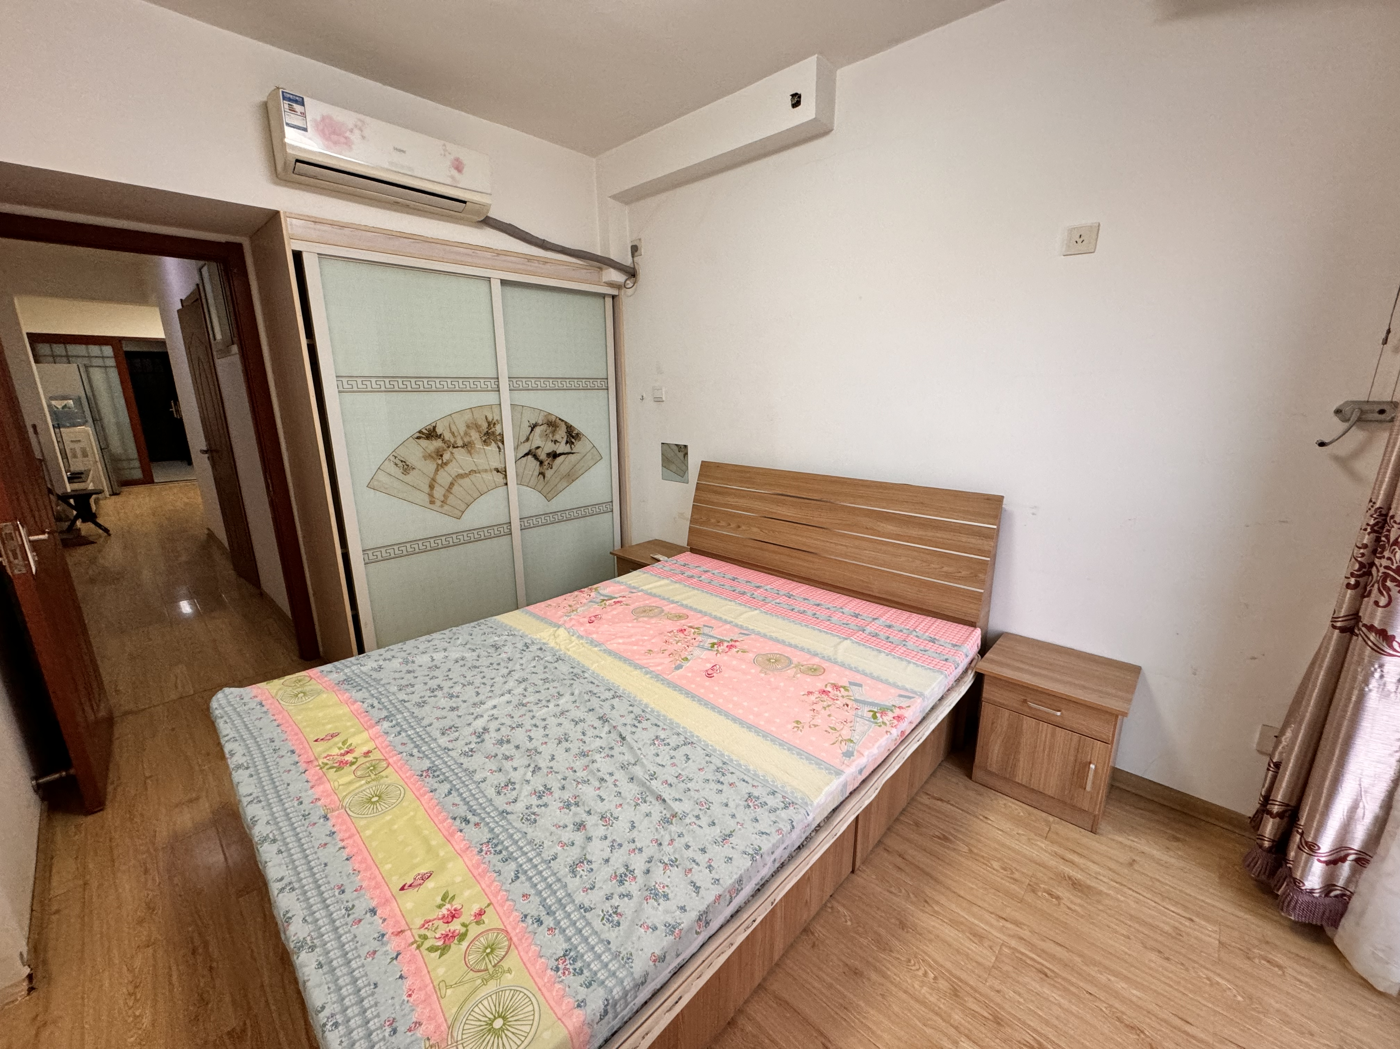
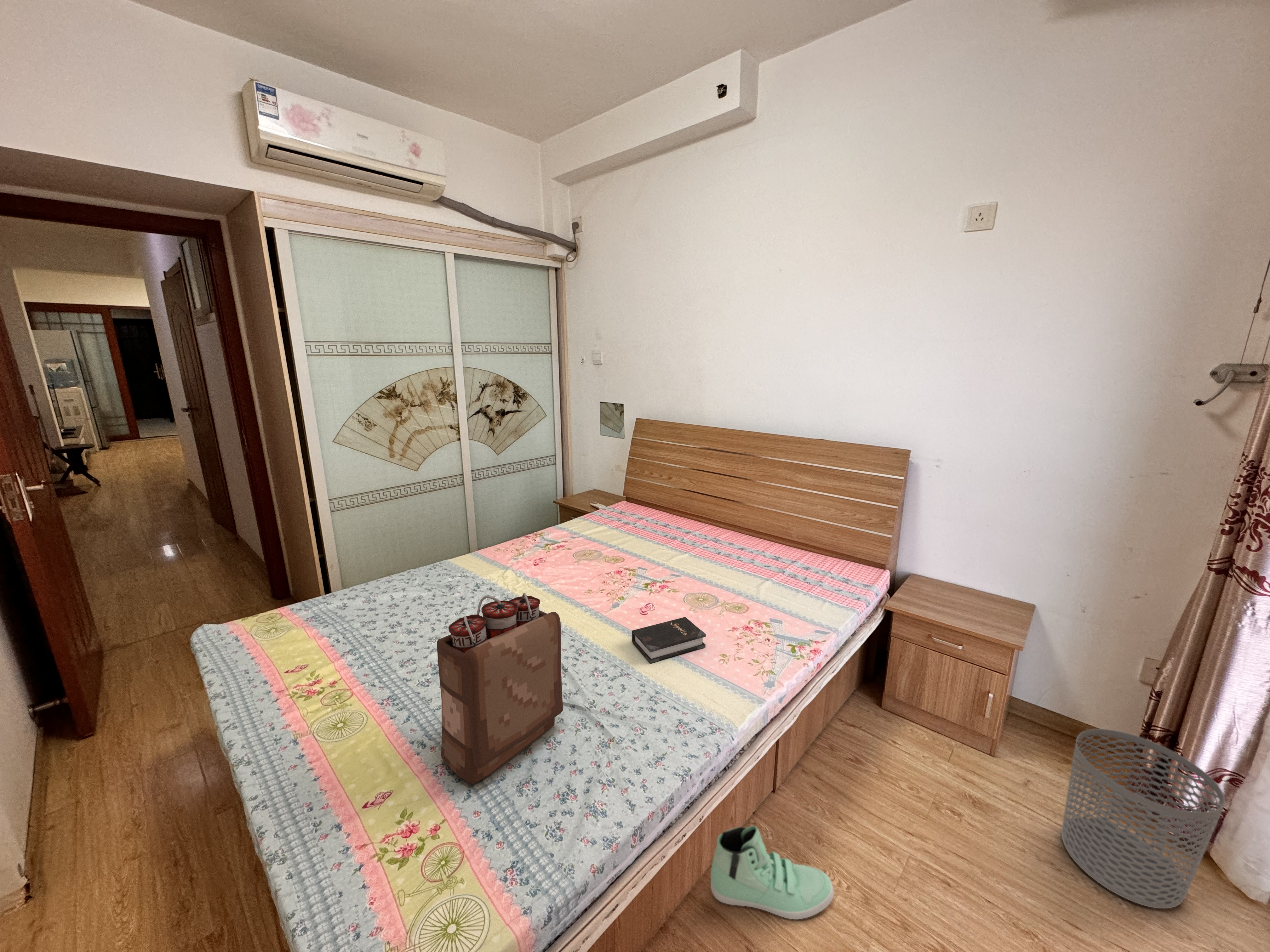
+ waste bin [1061,728,1225,909]
+ sneaker [710,825,834,920]
+ hardback book [631,617,706,664]
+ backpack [437,593,563,784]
